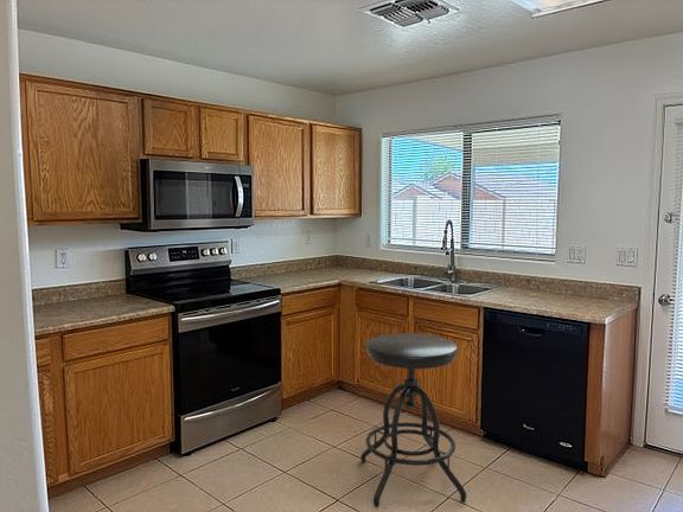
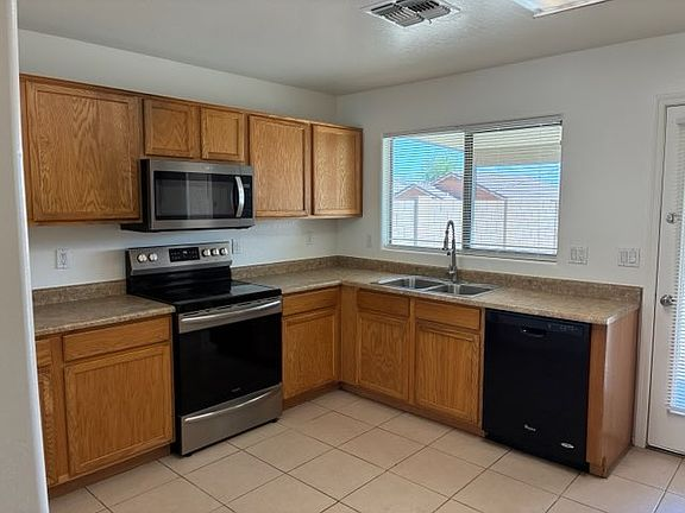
- stool [359,333,467,508]
